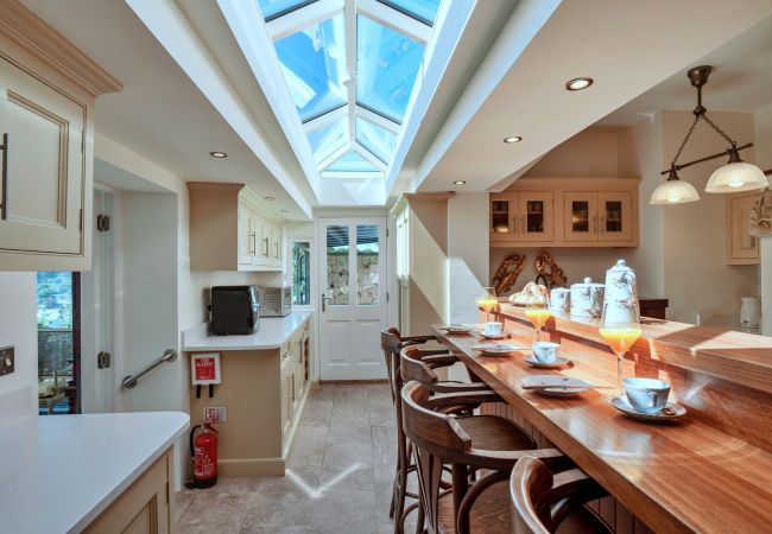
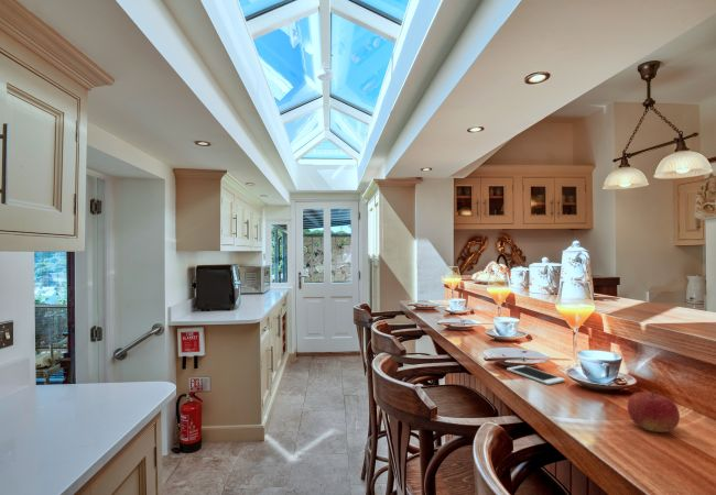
+ cell phone [506,364,566,386]
+ fruit [626,391,681,433]
